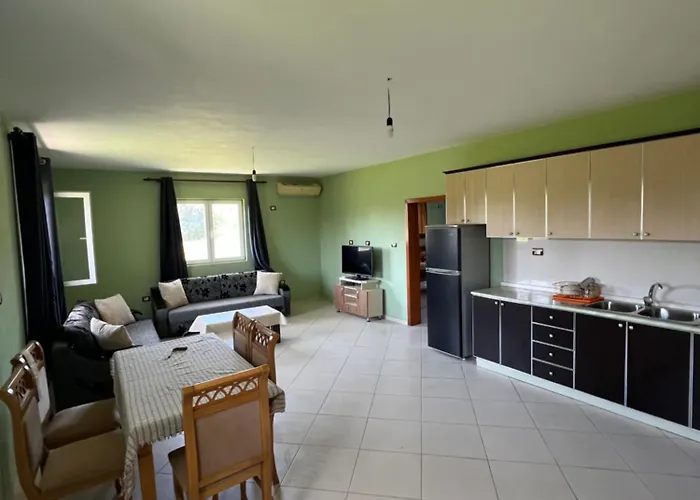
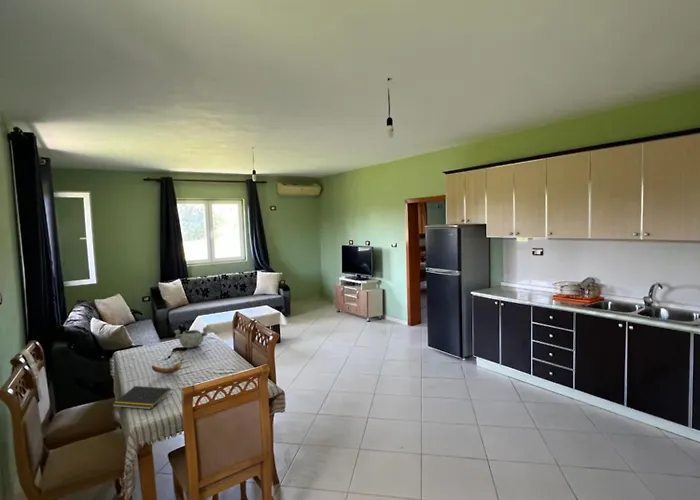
+ notepad [112,385,172,410]
+ decorative bowl [173,326,210,349]
+ banana [151,357,185,375]
